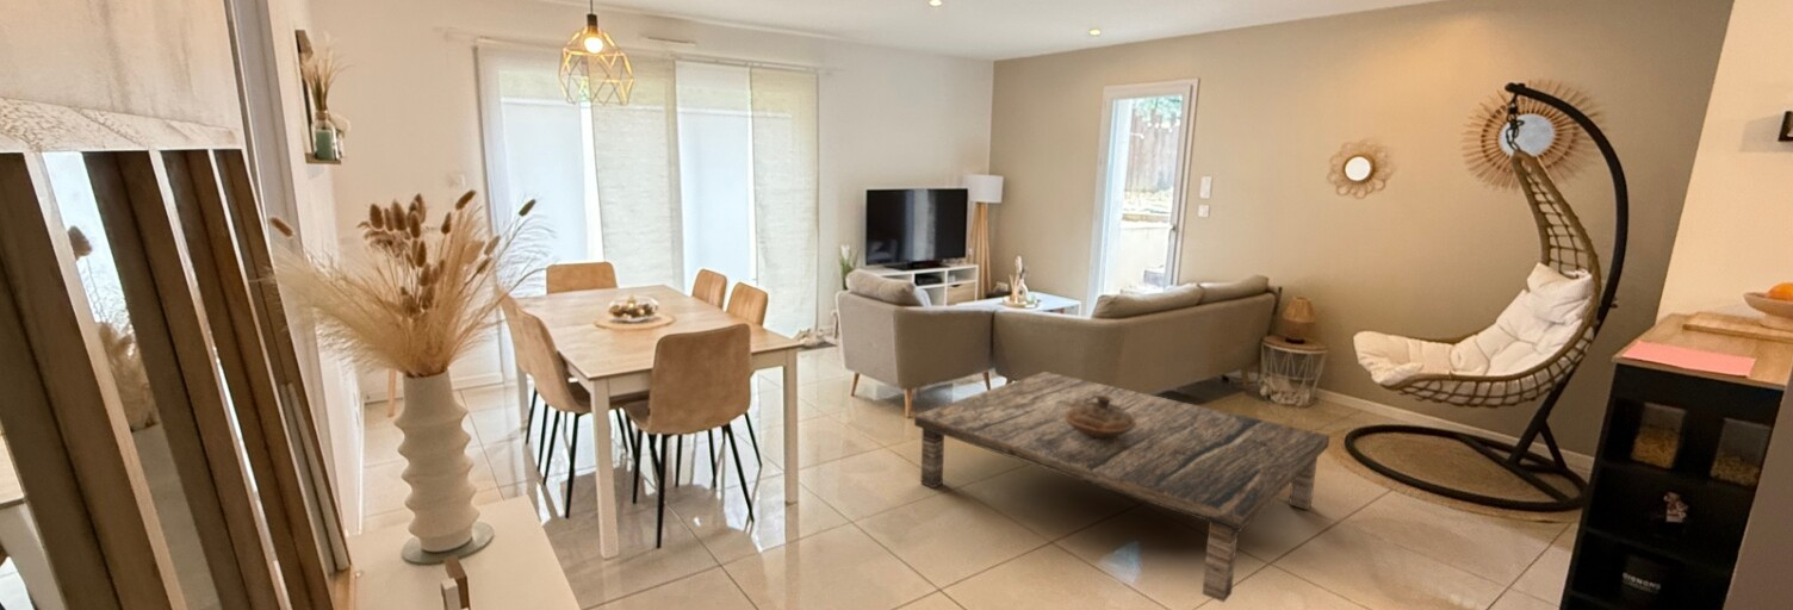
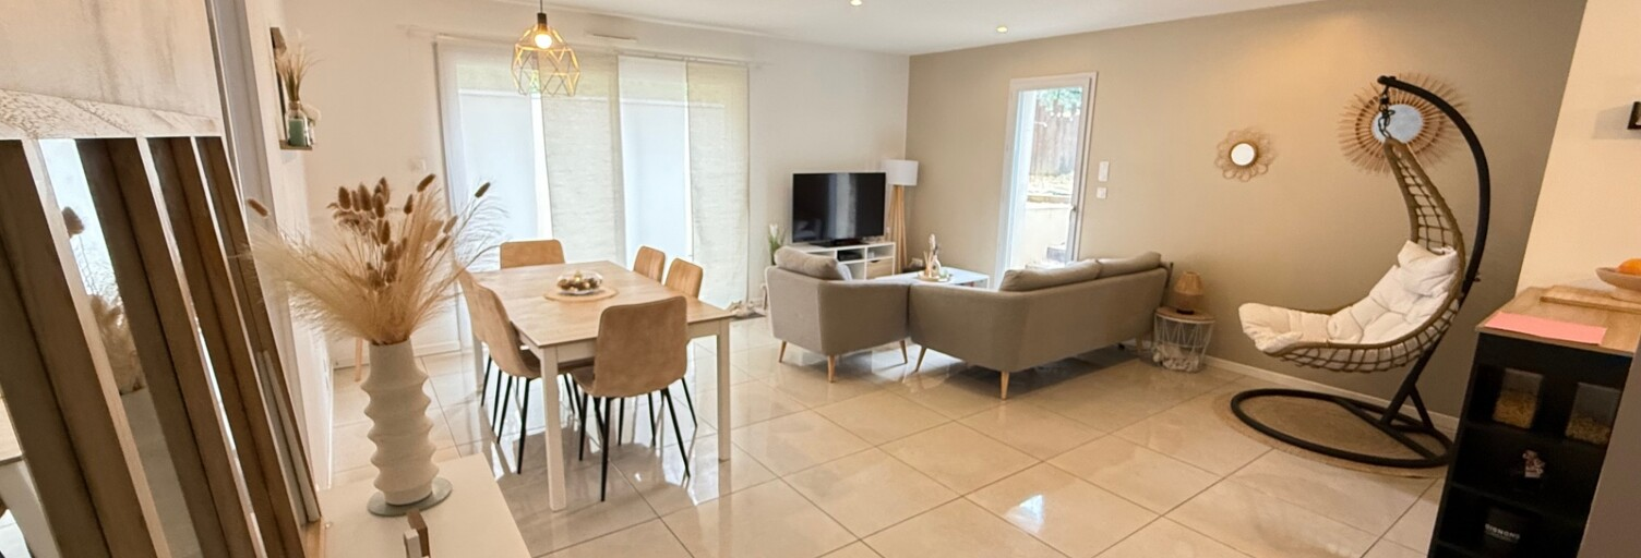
- coffee table [913,371,1330,603]
- decorative bowl [1066,396,1135,438]
